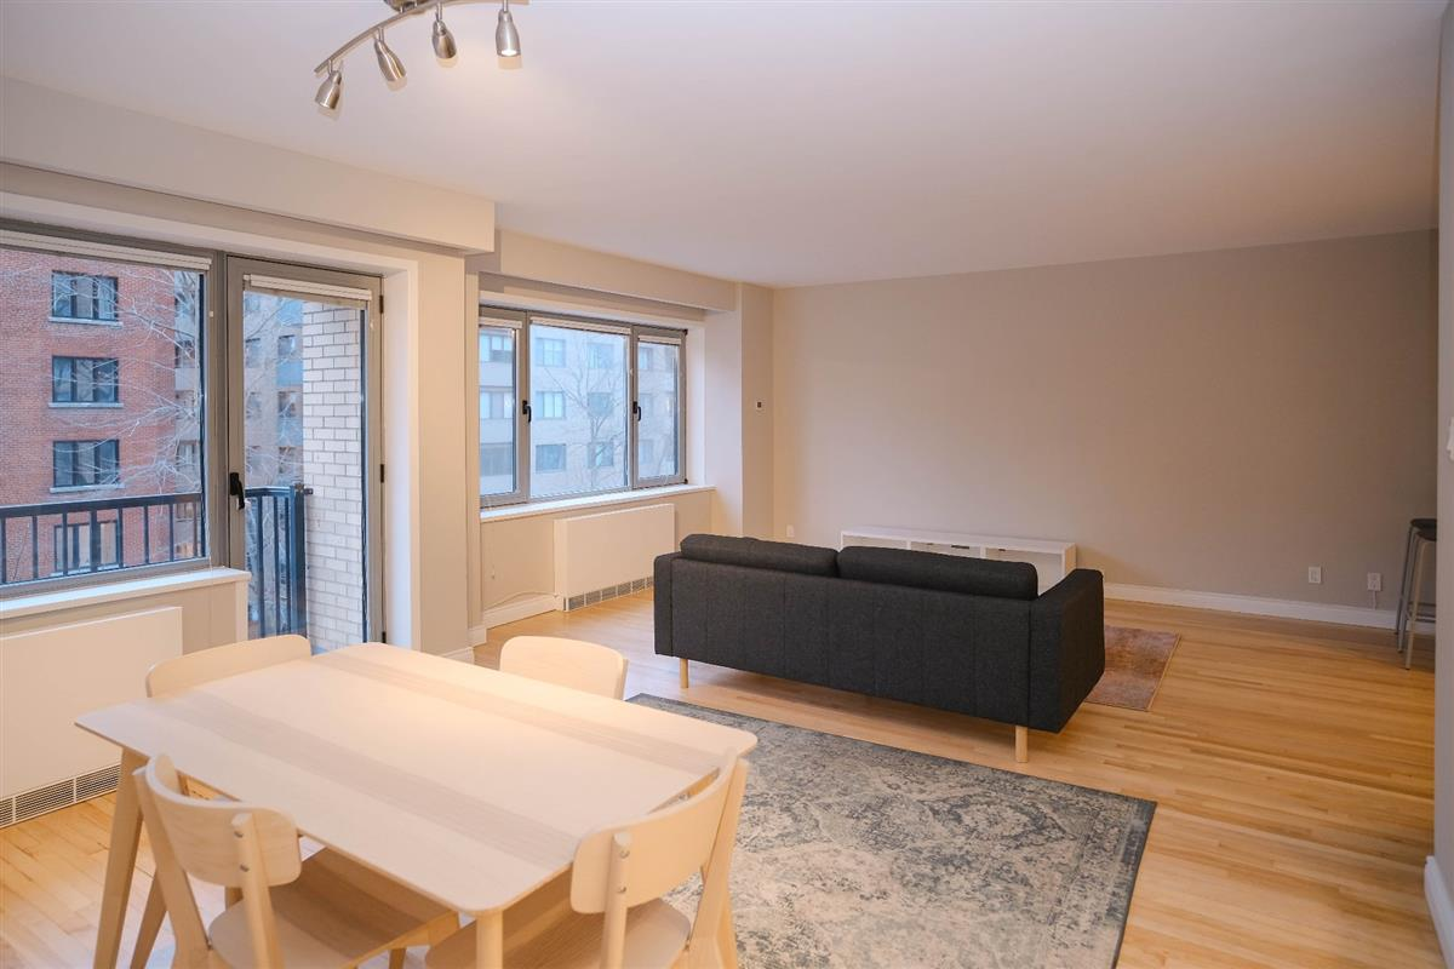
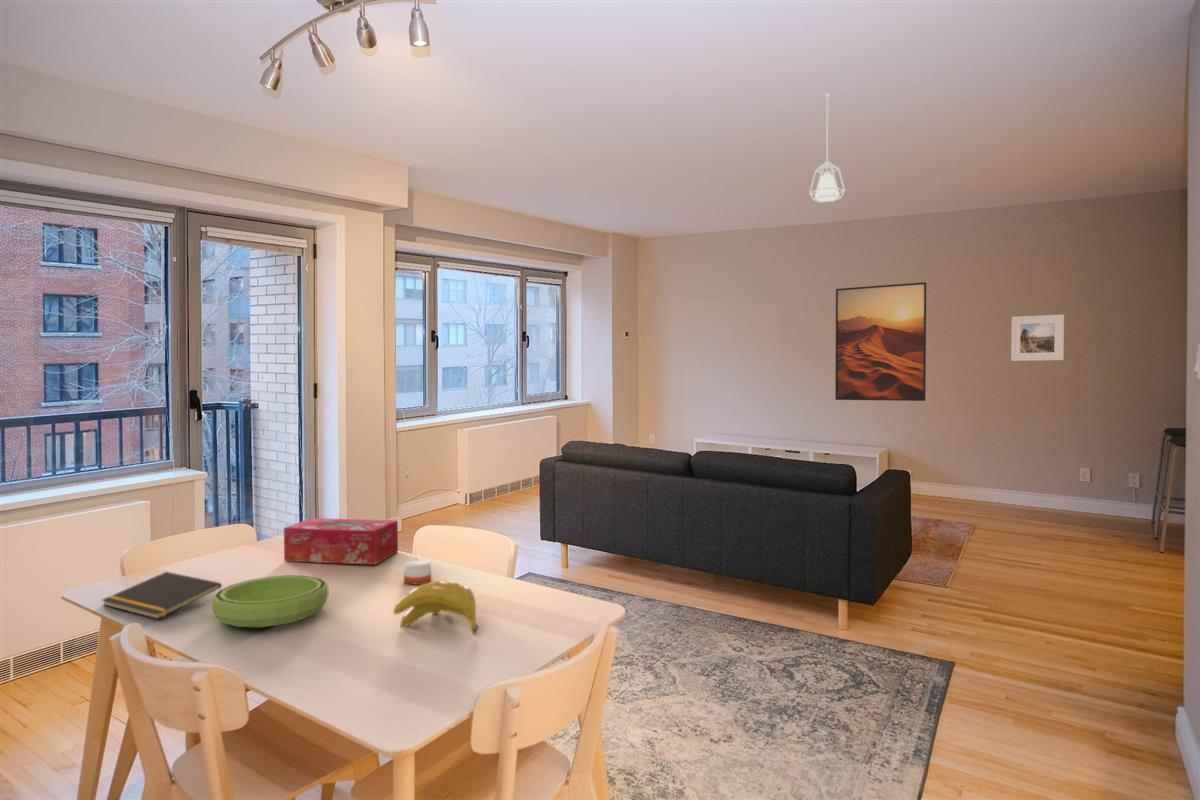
+ candle [403,560,432,585]
+ tissue box [283,517,399,565]
+ bowl [211,574,329,628]
+ notepad [101,571,223,620]
+ banana [393,579,480,636]
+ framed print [1010,313,1065,362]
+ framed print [834,281,927,402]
+ pendant lamp [808,92,846,203]
